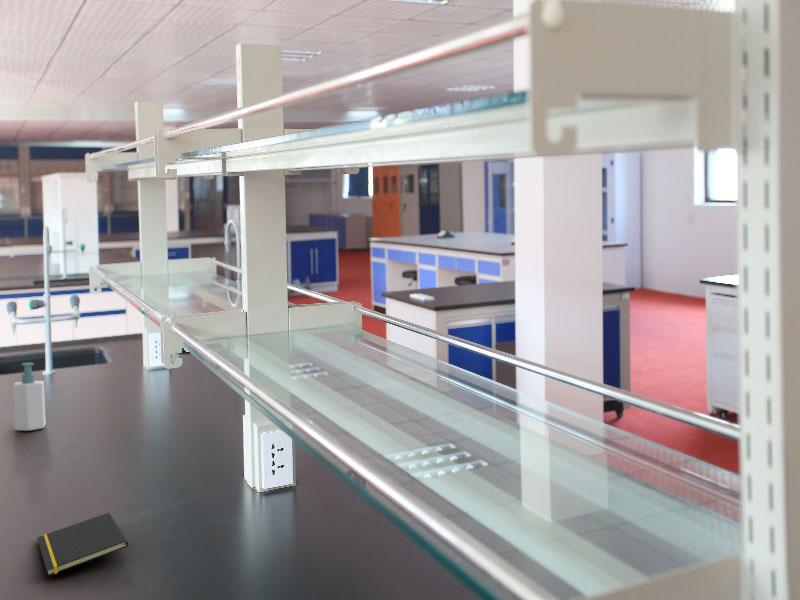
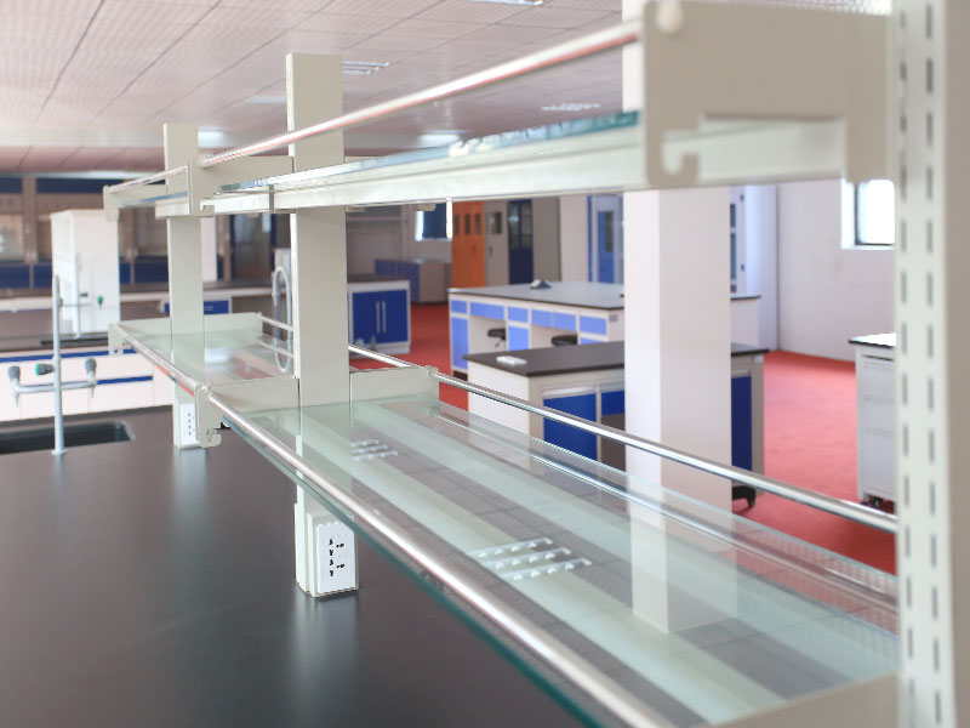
- notepad [36,512,129,577]
- soap bottle [12,362,47,432]
